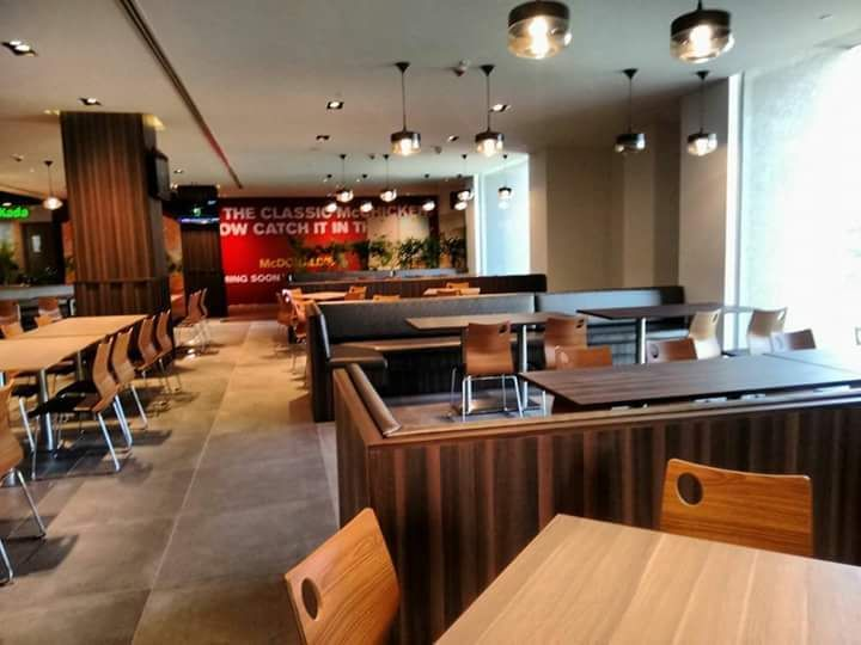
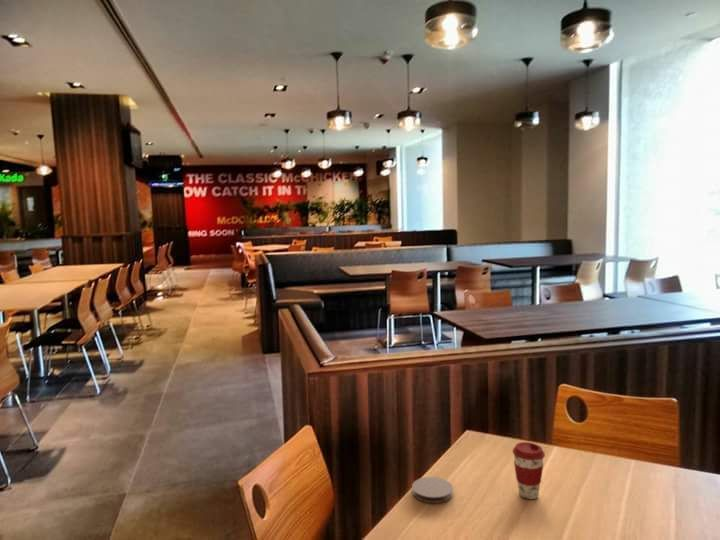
+ coaster [411,476,454,504]
+ coffee cup [512,441,546,500]
